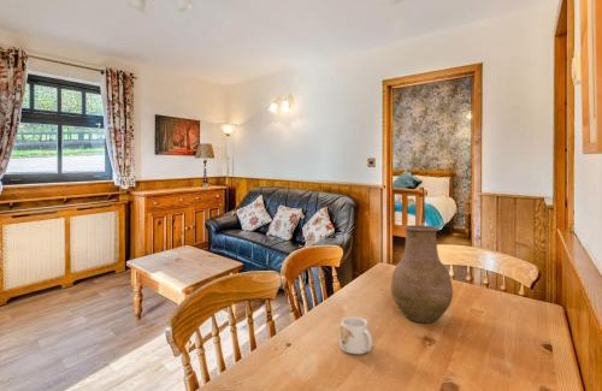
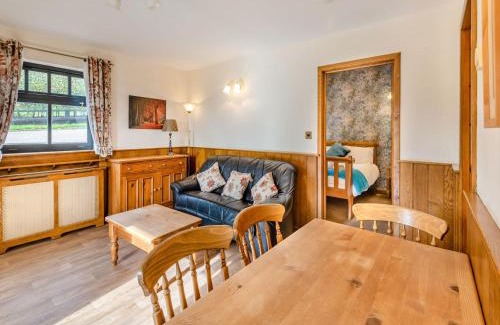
- vase [390,224,454,324]
- mug [338,315,373,355]
